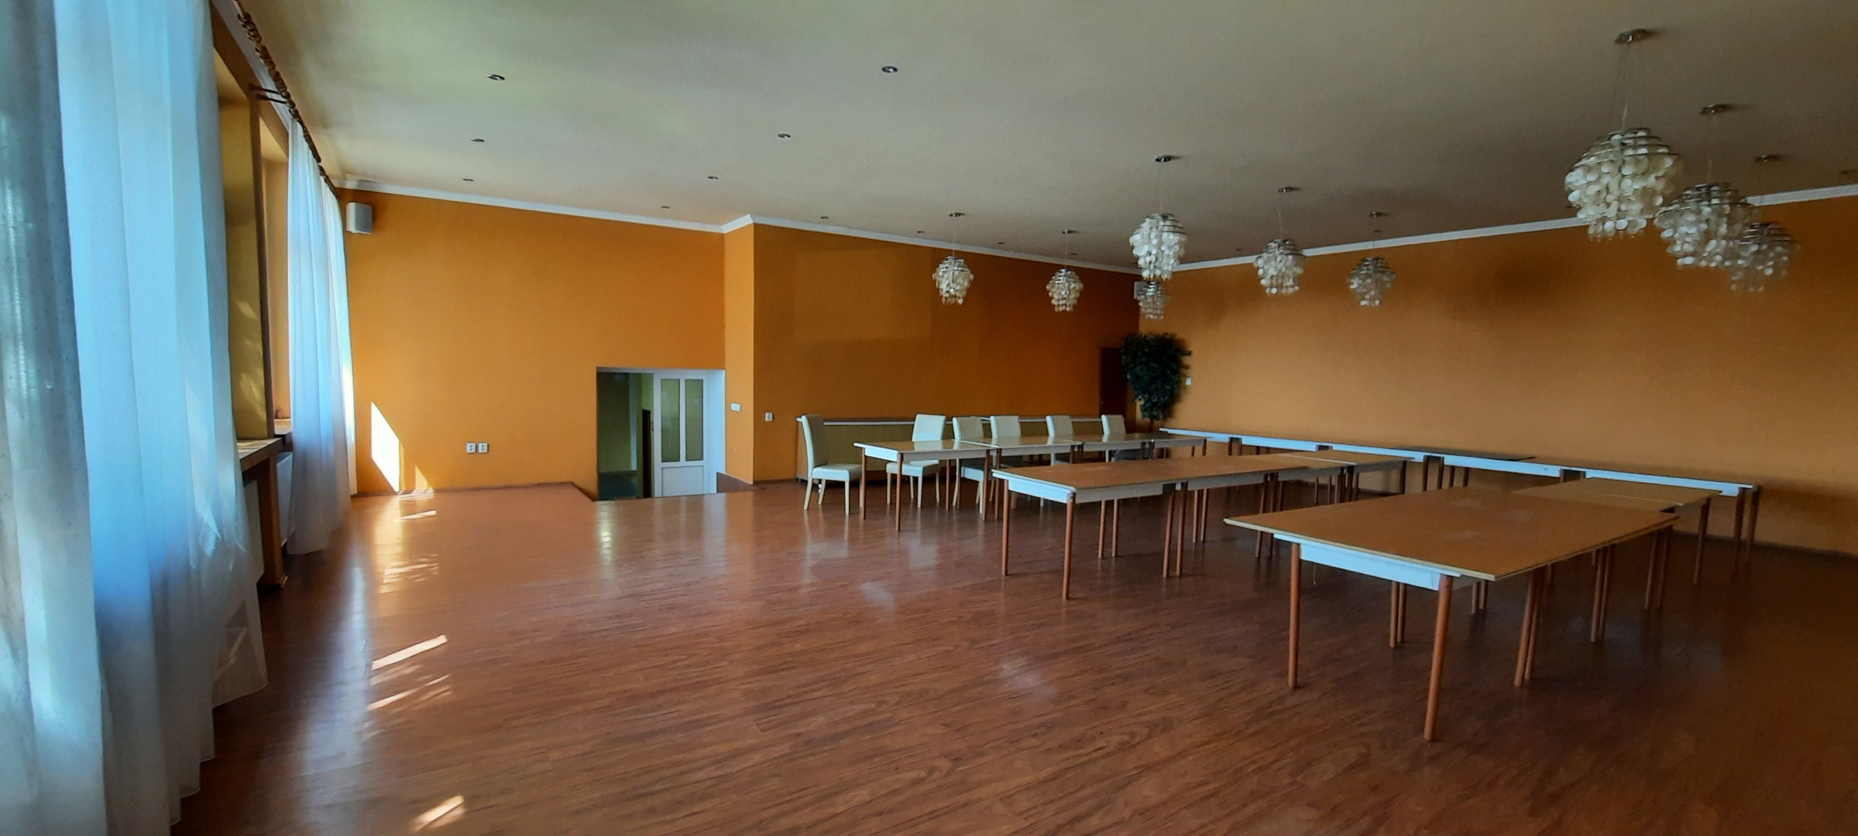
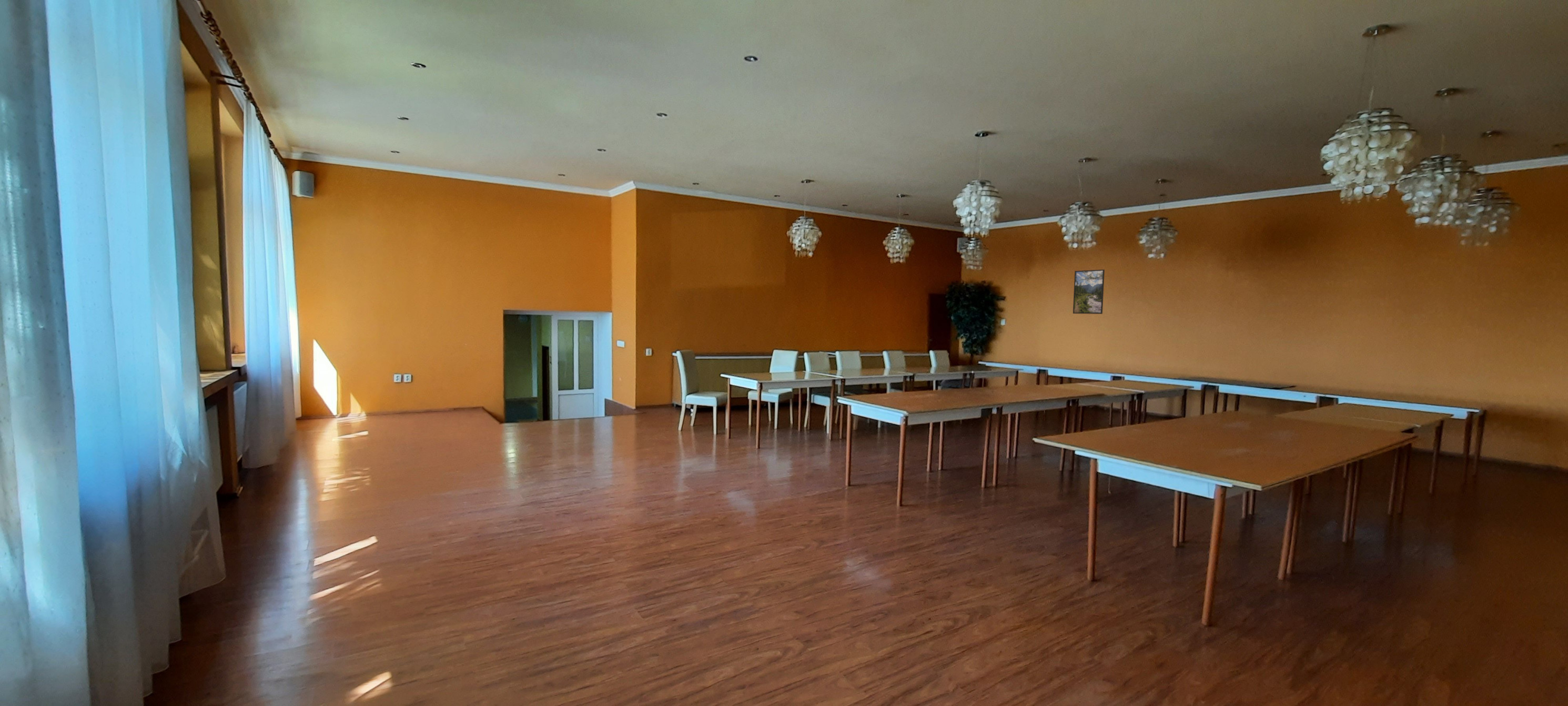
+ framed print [1073,269,1105,315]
